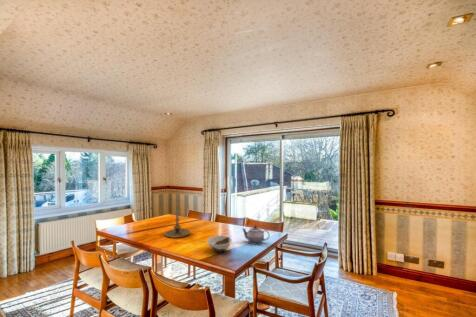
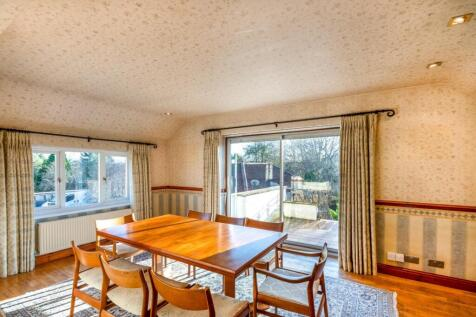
- bowl [206,235,233,253]
- teapot [241,225,270,245]
- candle holder [163,205,191,239]
